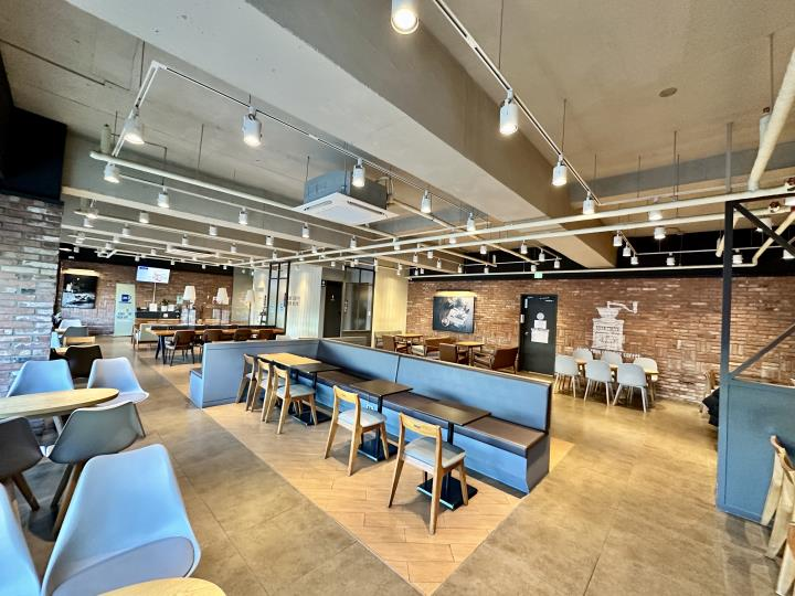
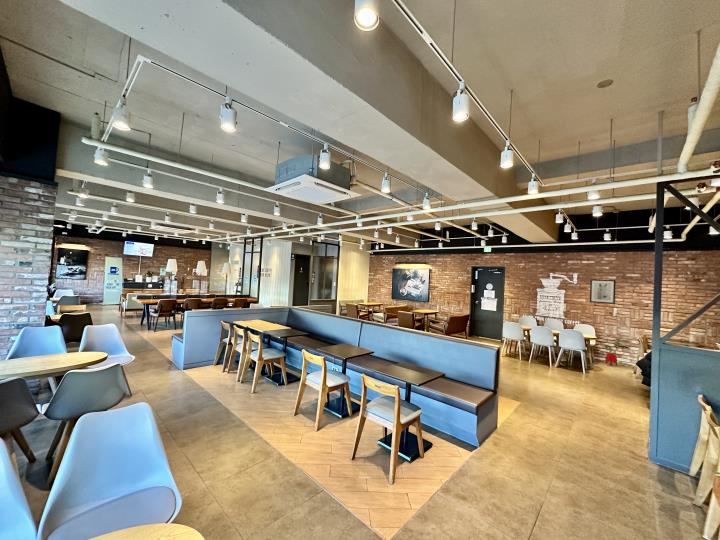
+ house plant [602,340,624,367]
+ wall art [589,278,617,305]
